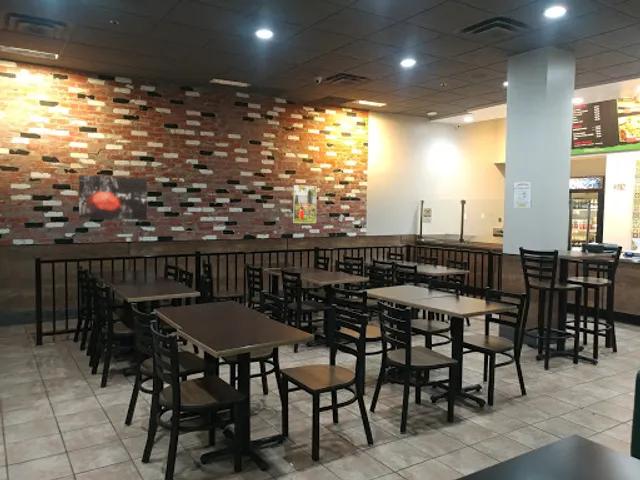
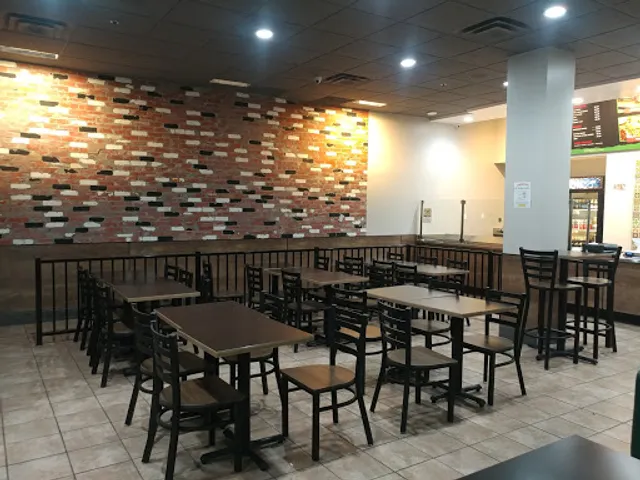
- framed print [292,184,318,224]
- wall art [78,174,148,221]
